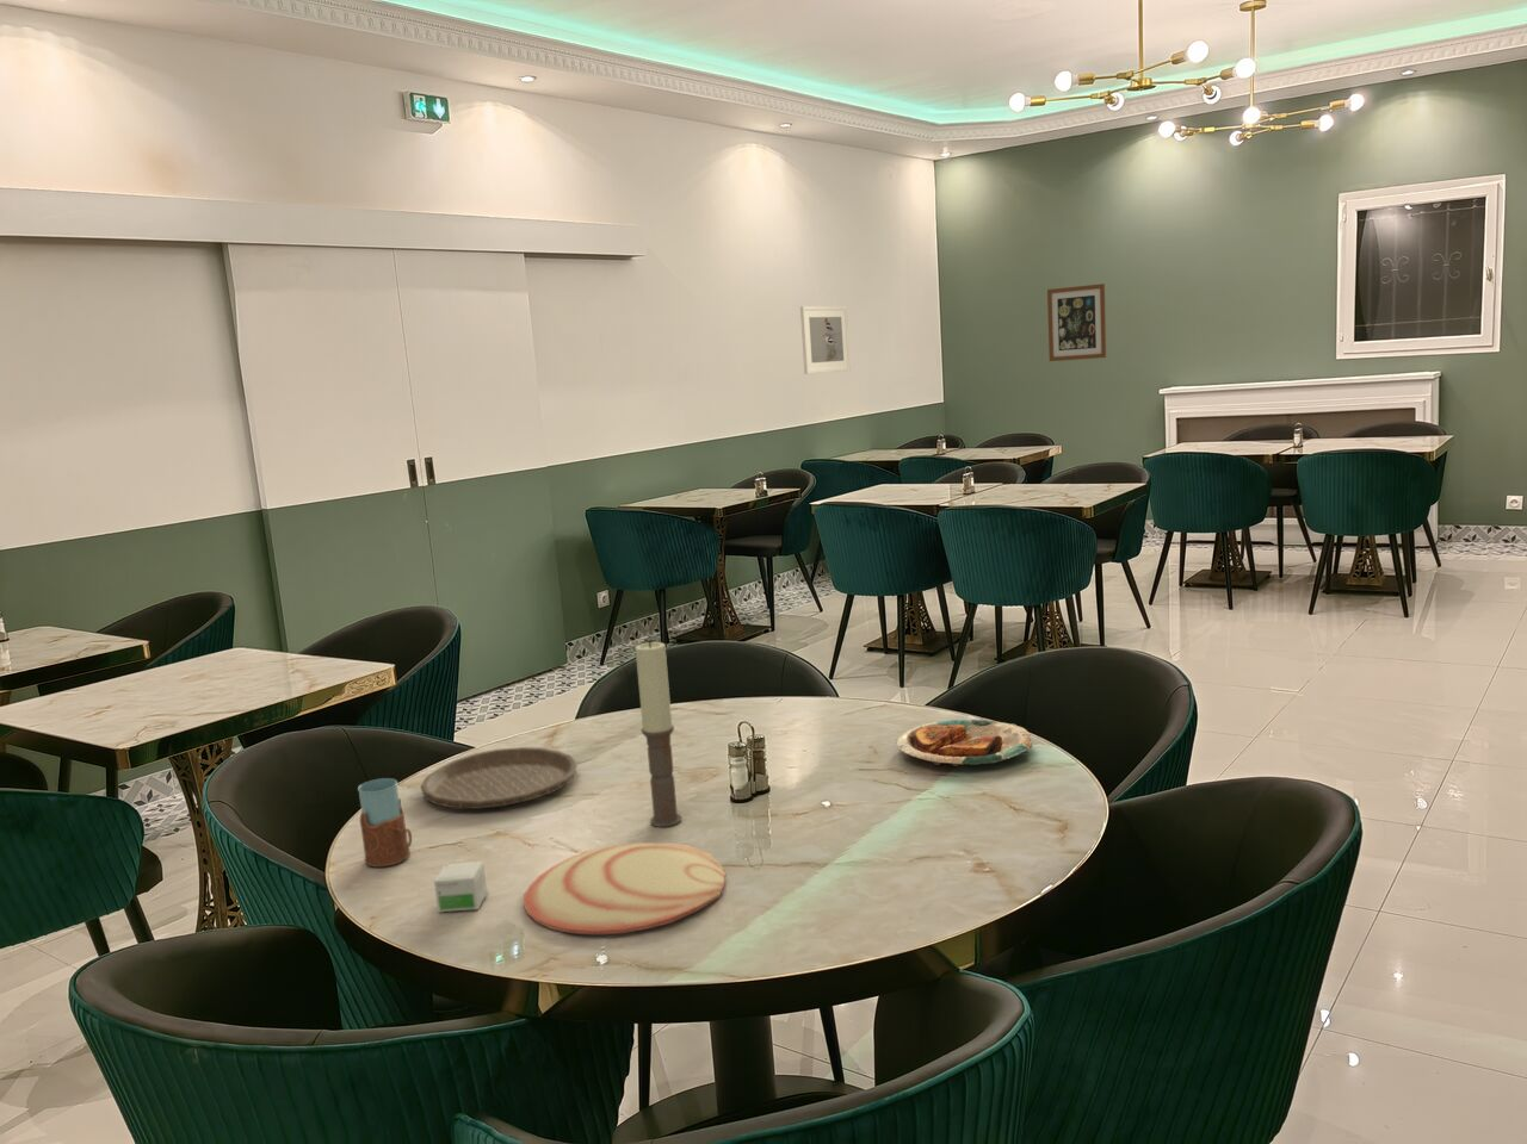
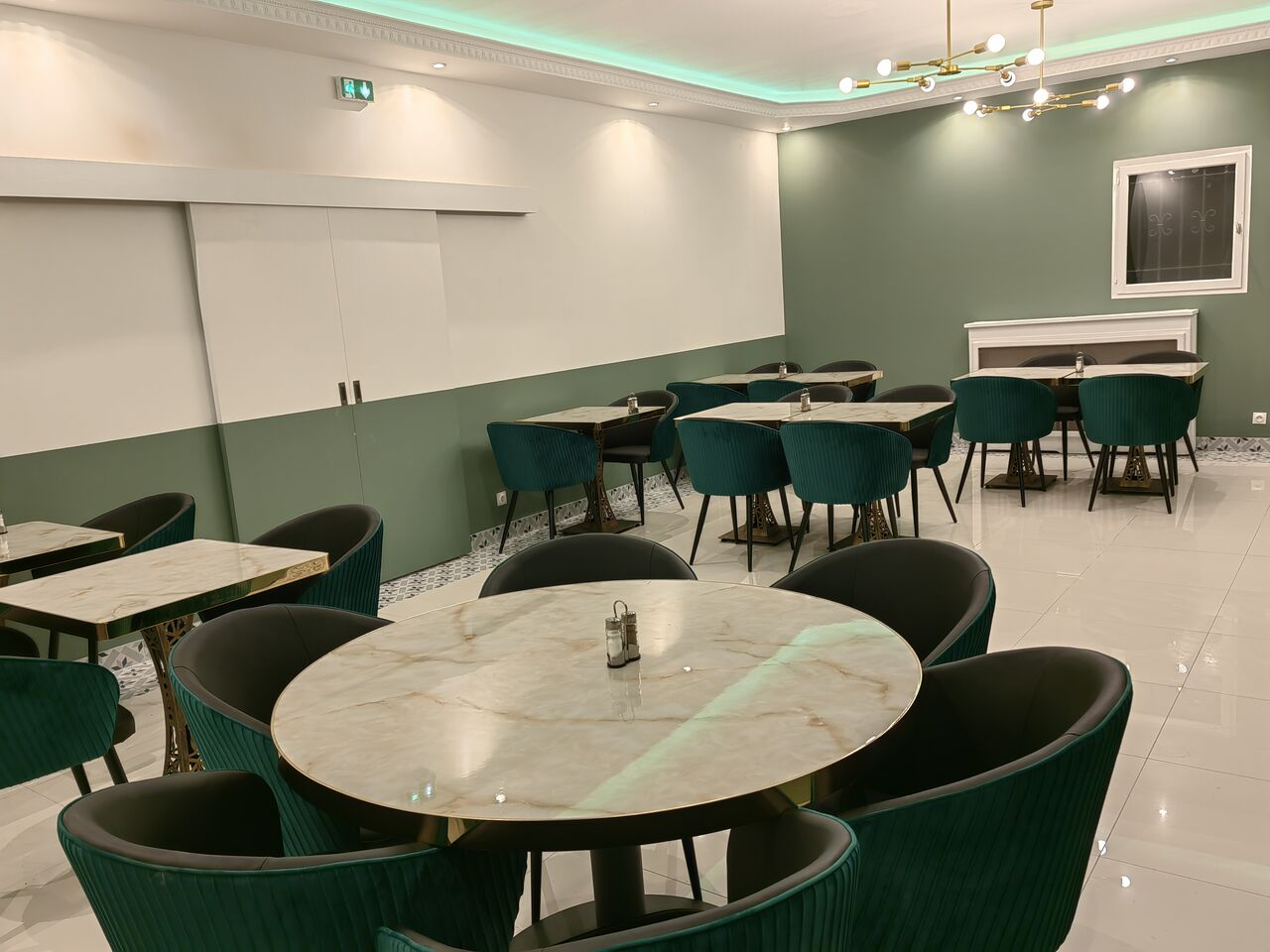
- plate [523,841,726,935]
- wall art [1046,282,1107,362]
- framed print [800,305,851,375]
- plate [895,719,1033,768]
- candle [635,639,683,828]
- plate [418,746,578,809]
- small box [433,860,489,914]
- drinking glass [357,777,412,868]
